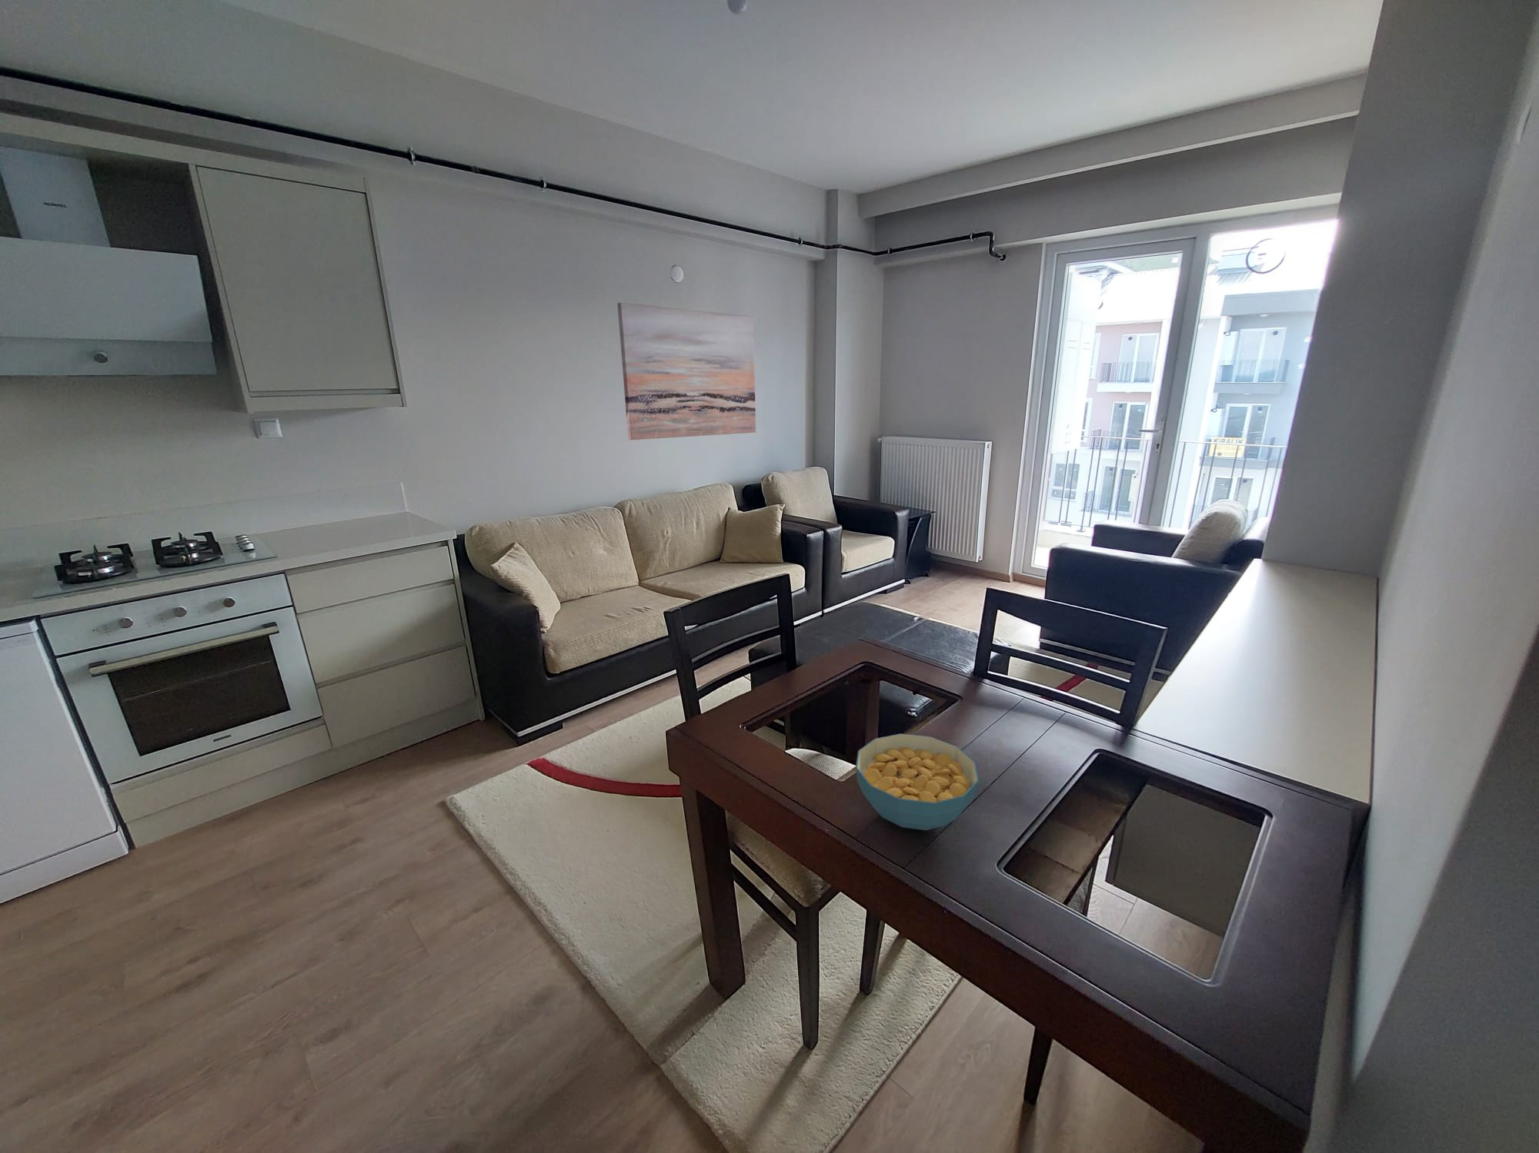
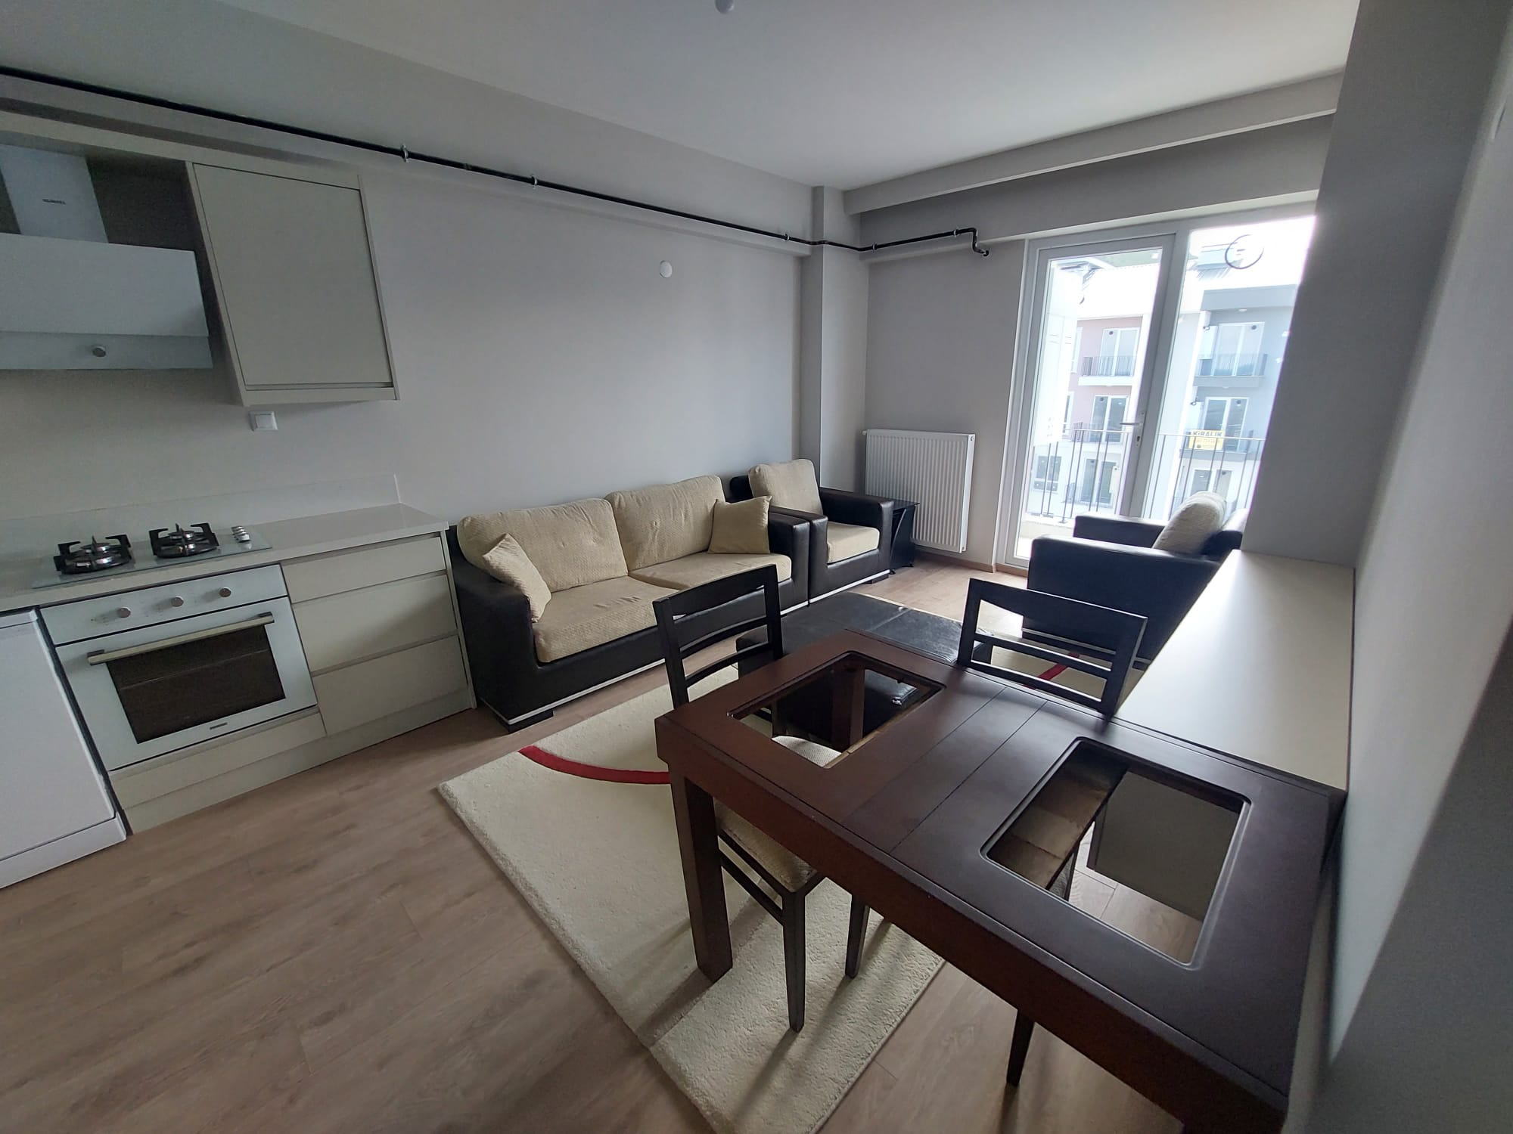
- cereal bowl [854,733,979,831]
- wall art [617,302,756,441]
